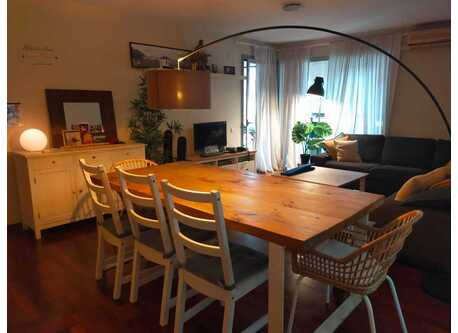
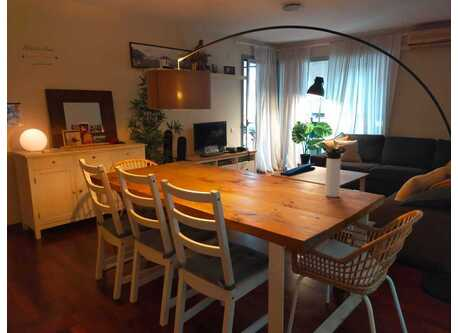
+ thermos bottle [324,147,347,198]
